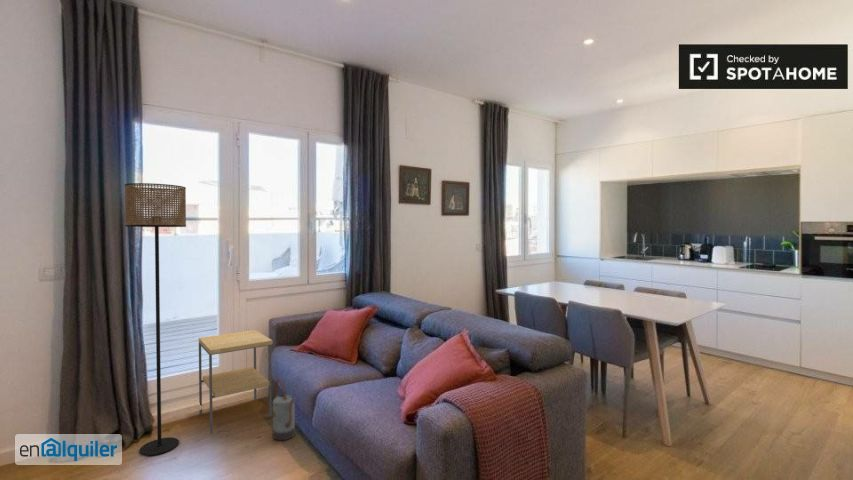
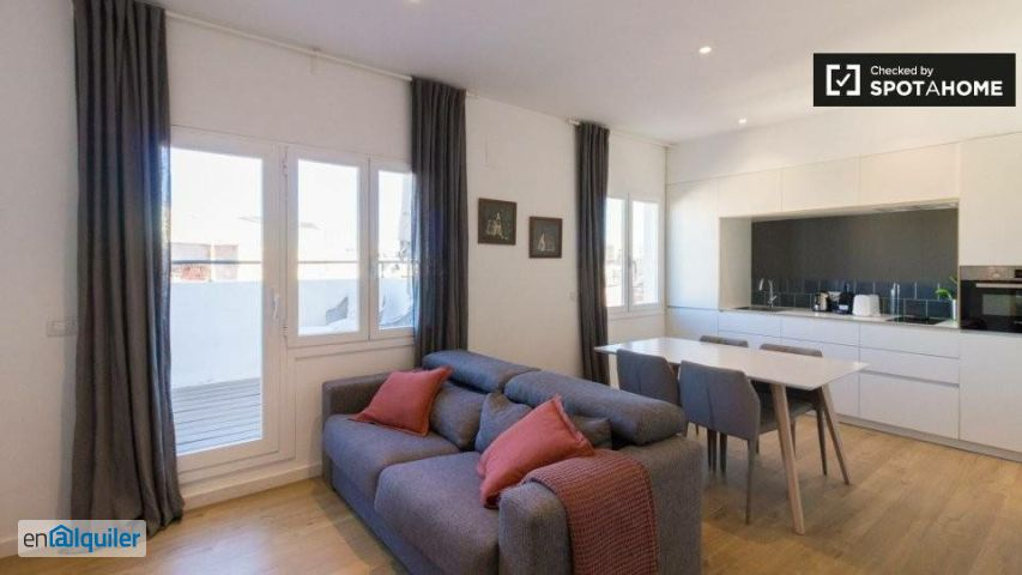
- side table [198,329,274,434]
- watering can [272,378,296,442]
- floor lamp [124,182,187,457]
